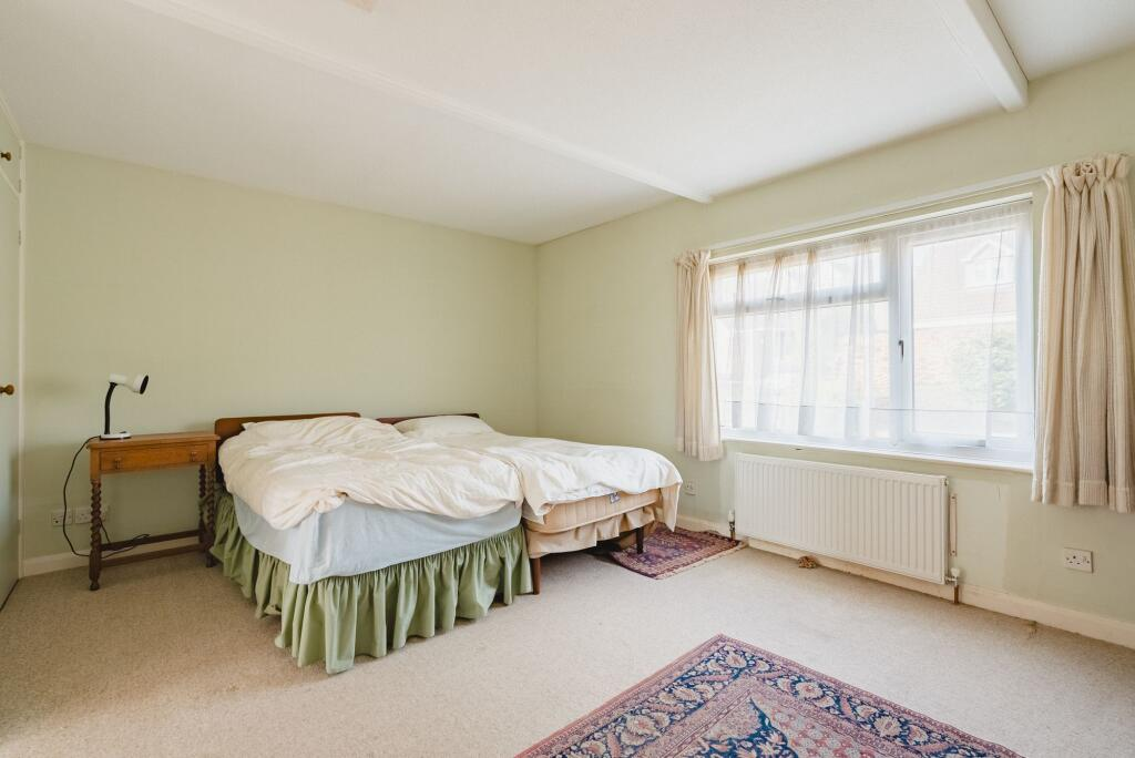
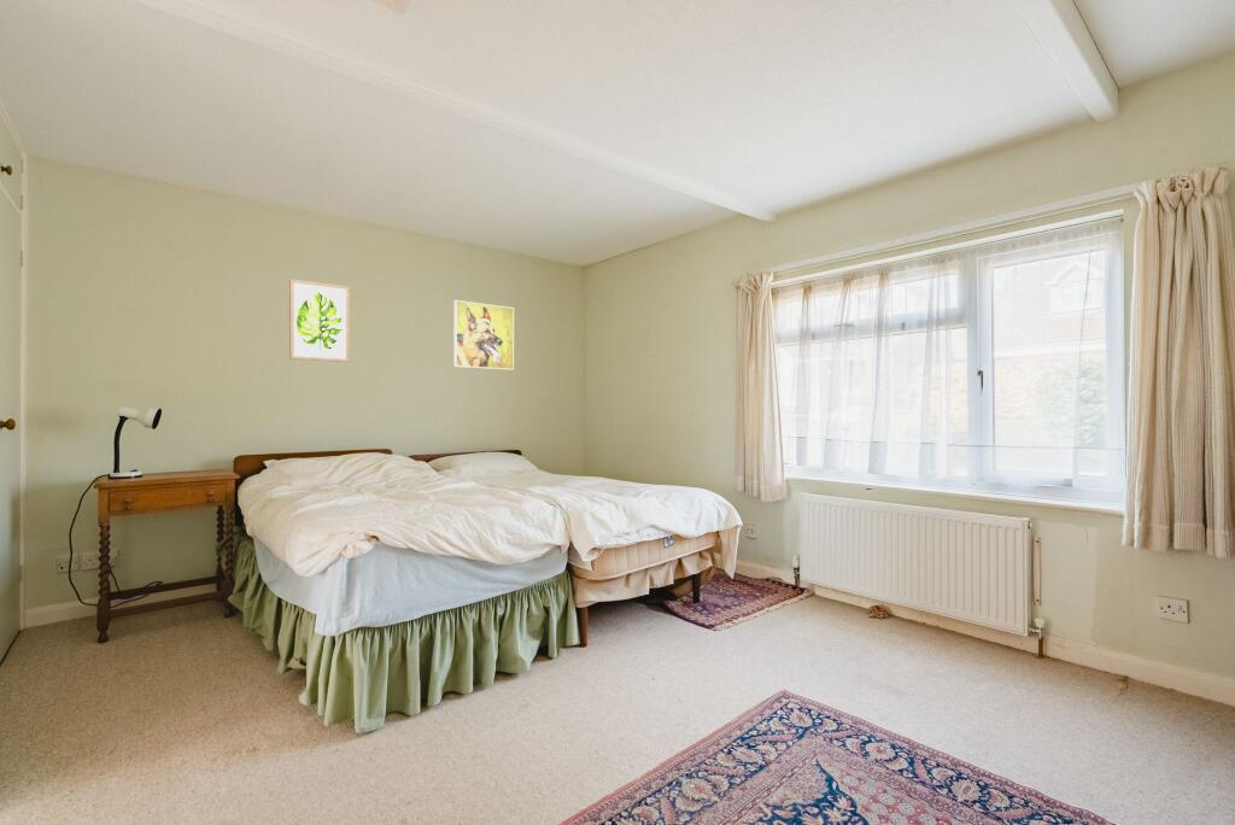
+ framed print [452,299,515,371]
+ wall art [288,277,351,363]
